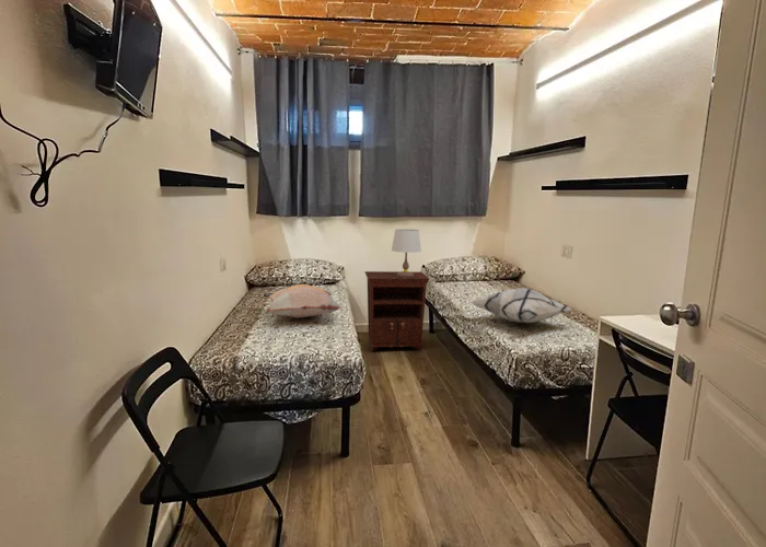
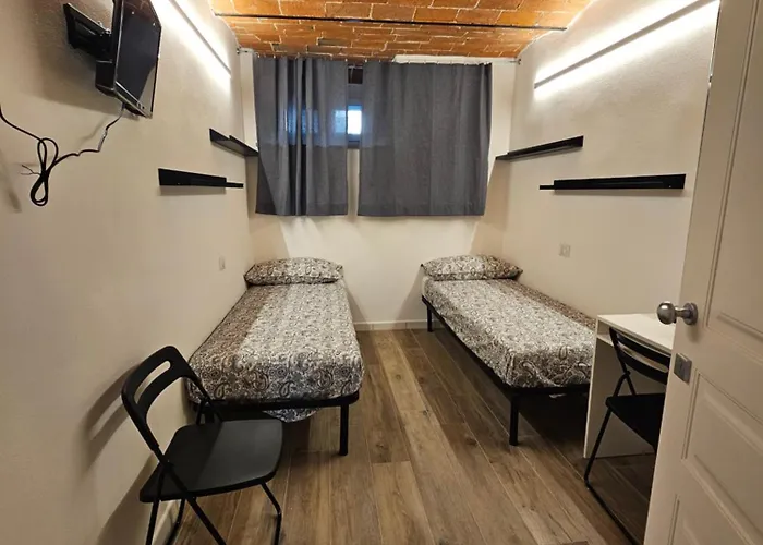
- nightstand [363,270,431,353]
- decorative pillow [263,283,343,319]
- table lamp [391,228,422,277]
- decorative pillow [471,287,573,324]
